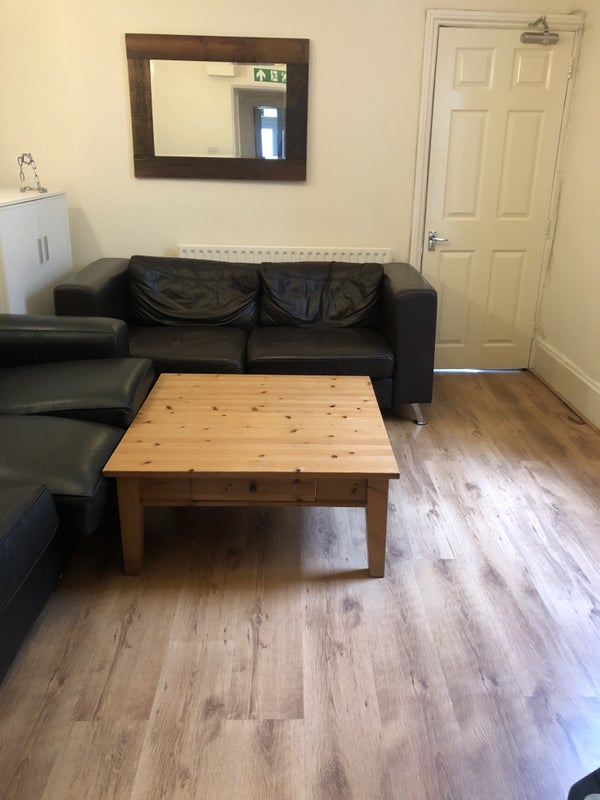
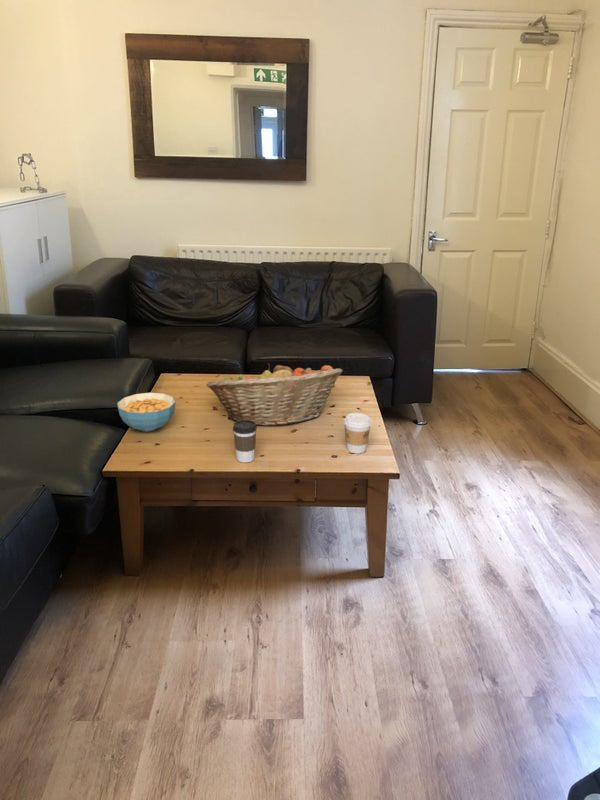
+ fruit basket [205,362,344,427]
+ cereal bowl [116,392,177,433]
+ coffee cup [232,420,258,463]
+ coffee cup [343,412,372,455]
